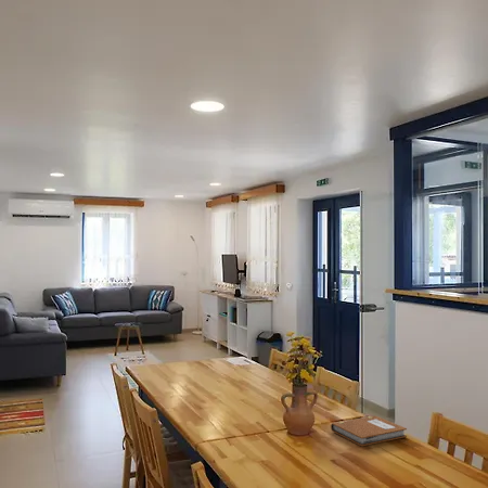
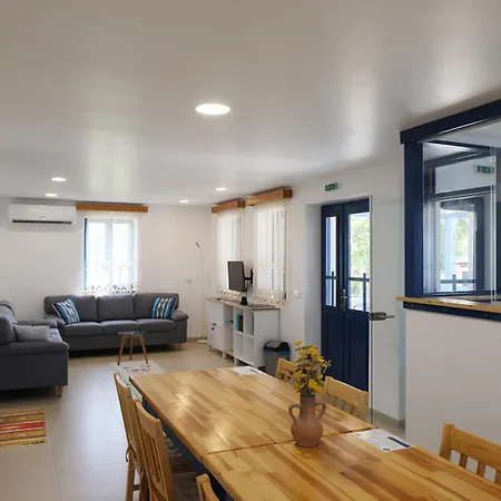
- notebook [330,415,408,447]
